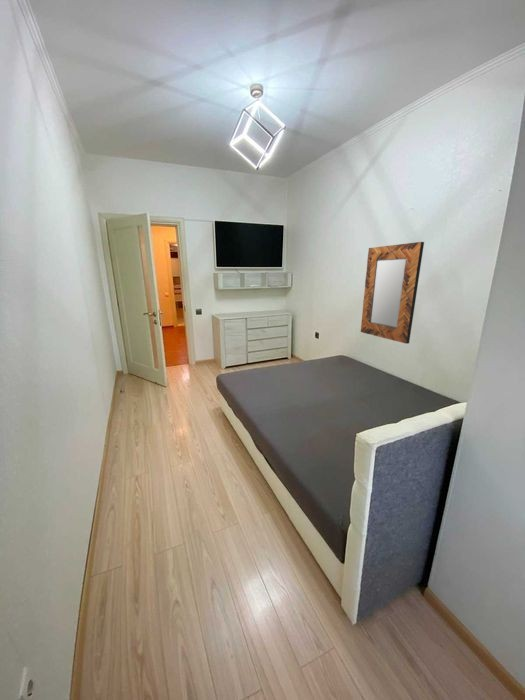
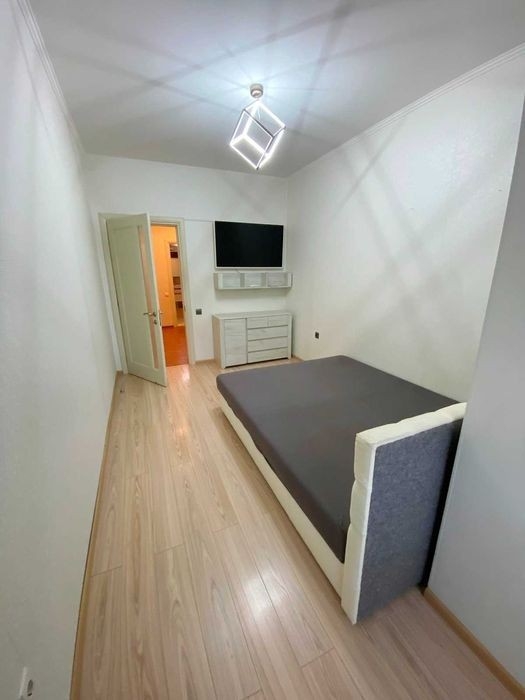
- home mirror [360,241,425,345]
